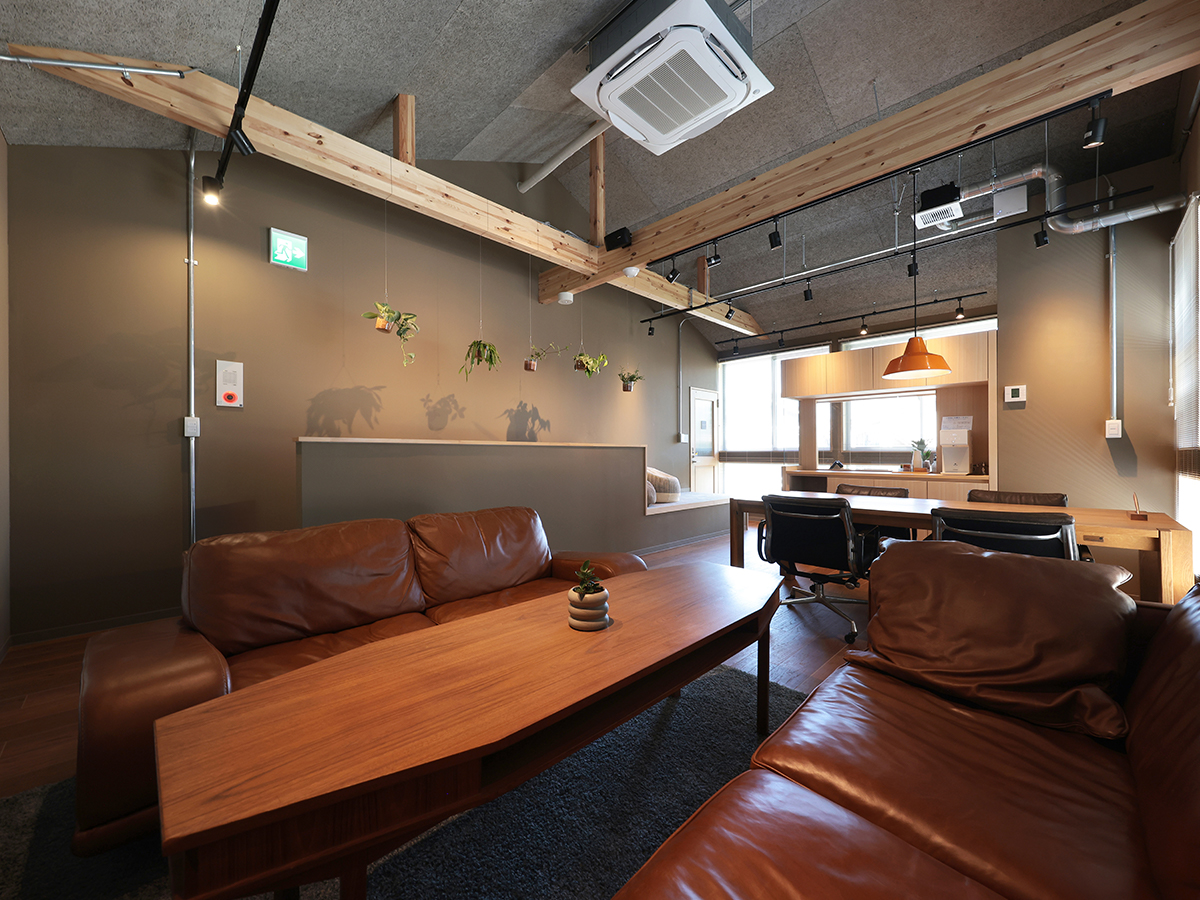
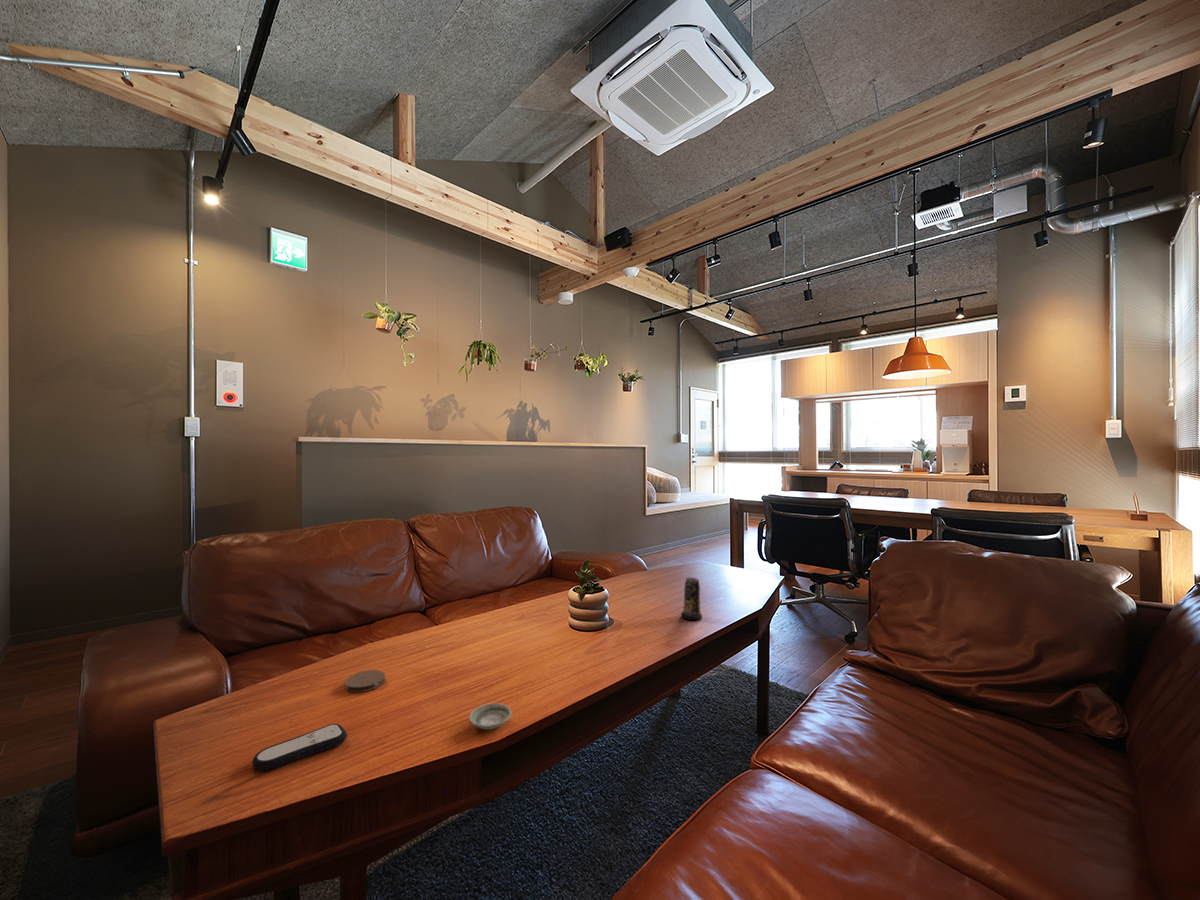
+ saucer [468,702,512,731]
+ candle [680,576,703,621]
+ coaster [344,669,386,693]
+ remote control [251,723,348,772]
